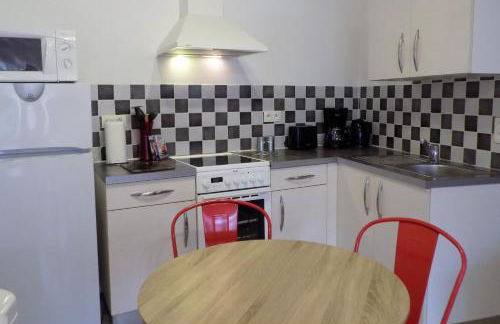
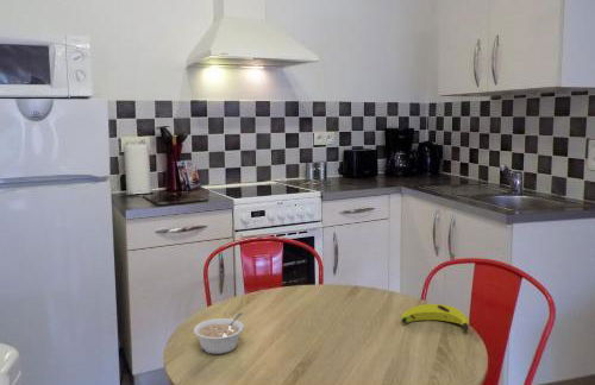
+ legume [193,311,245,355]
+ banana [400,303,470,333]
